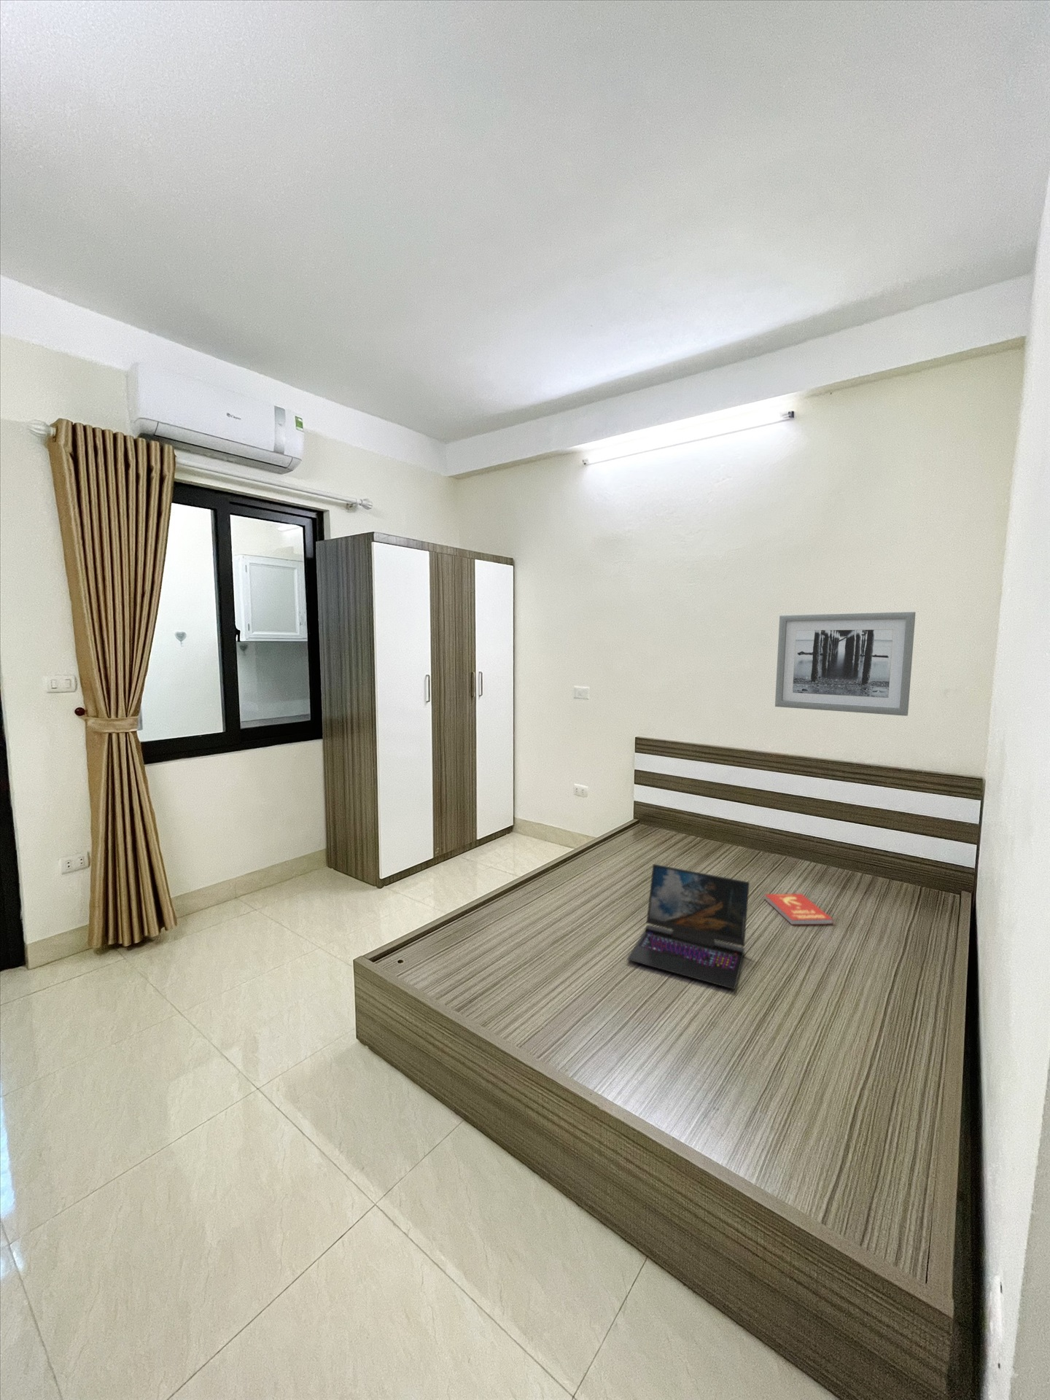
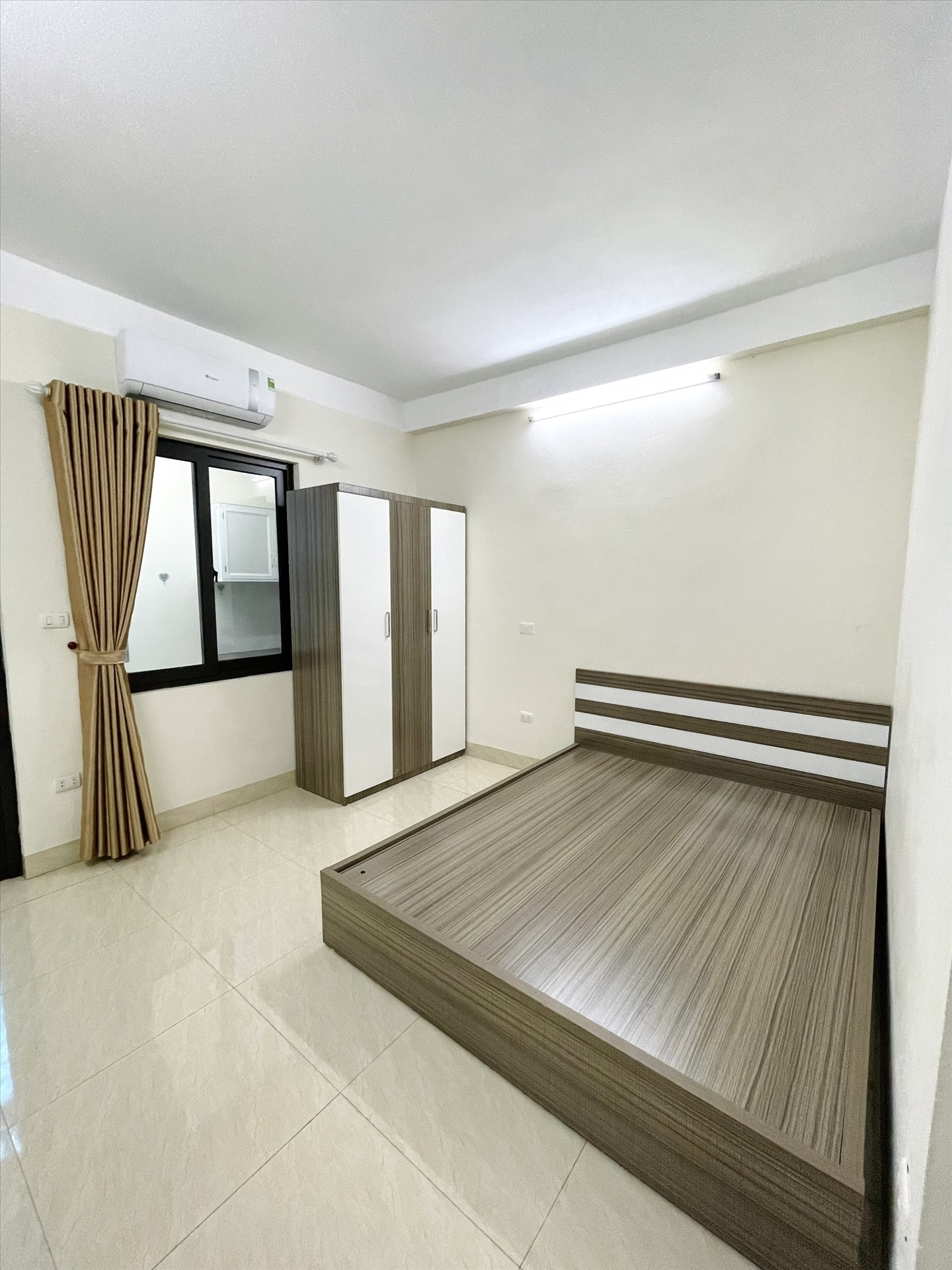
- book [763,893,834,925]
- laptop [626,863,750,990]
- wall art [774,611,917,717]
